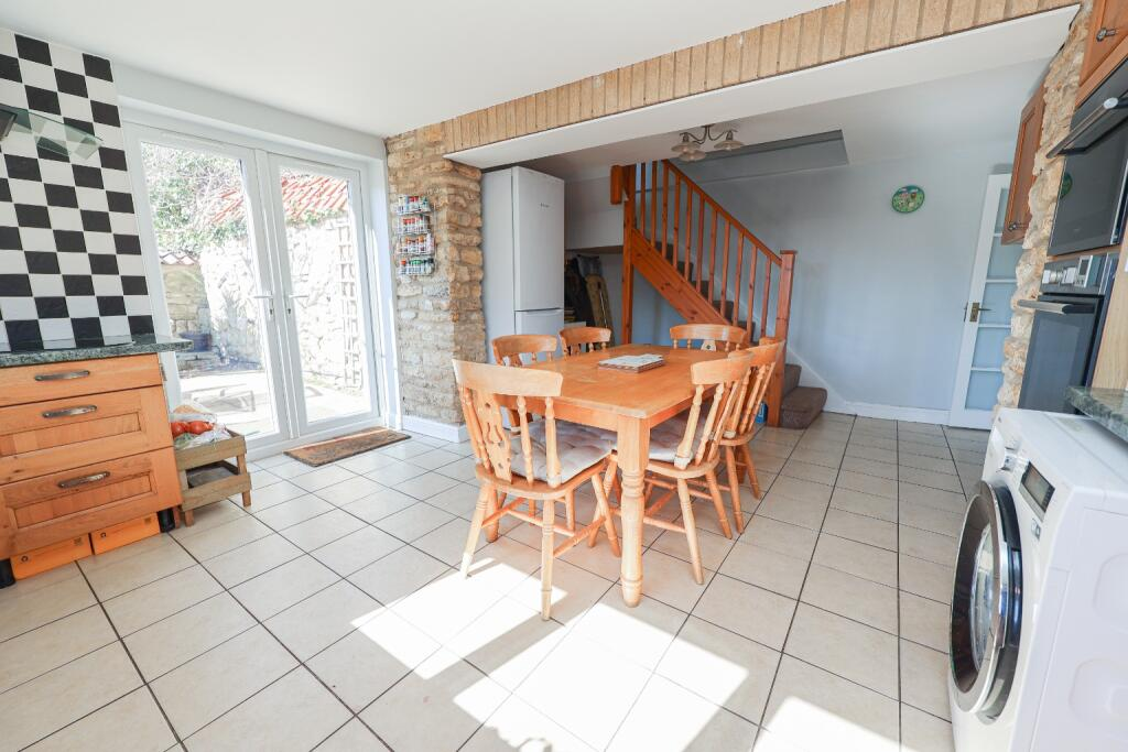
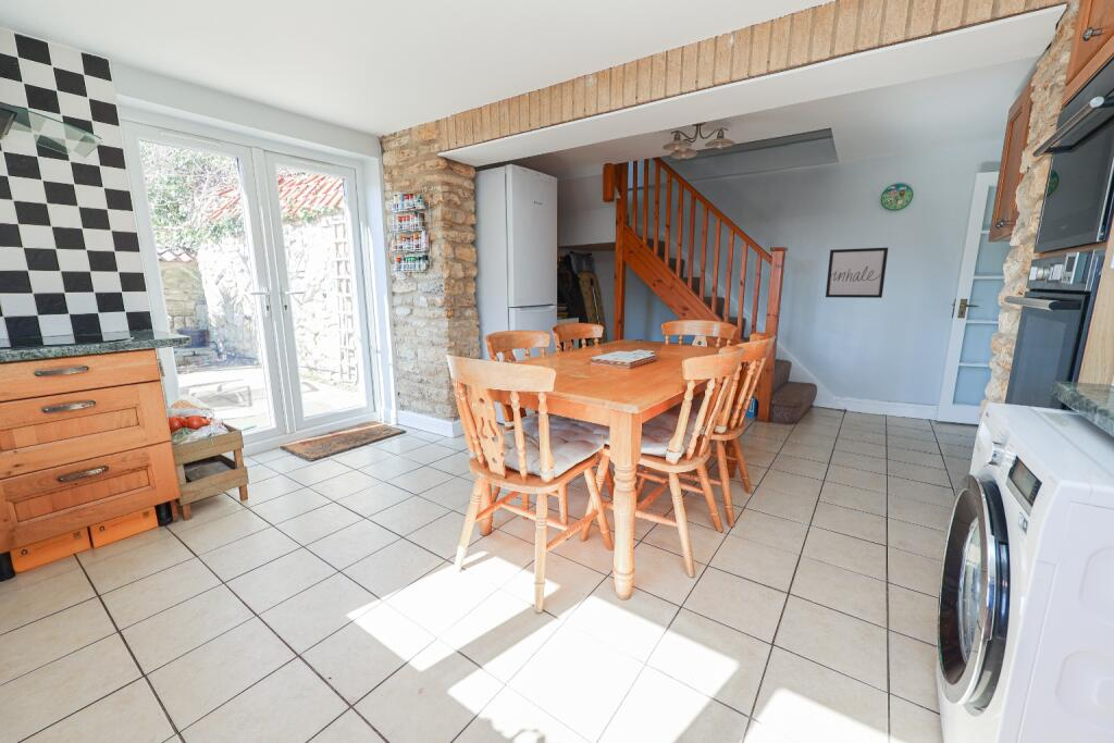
+ wall art [825,247,889,299]
